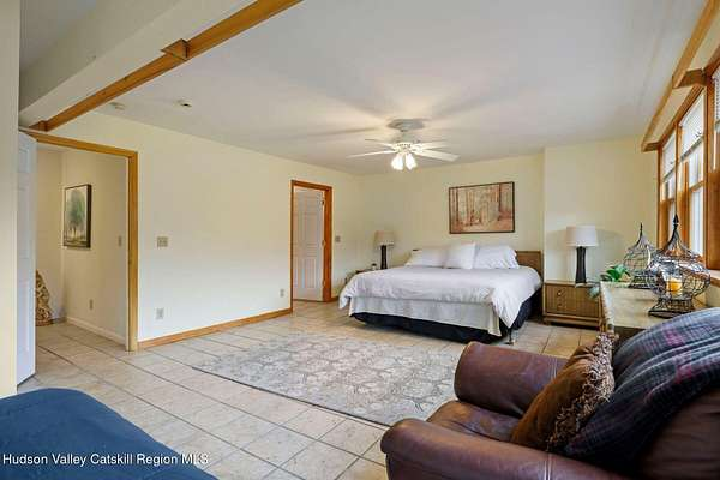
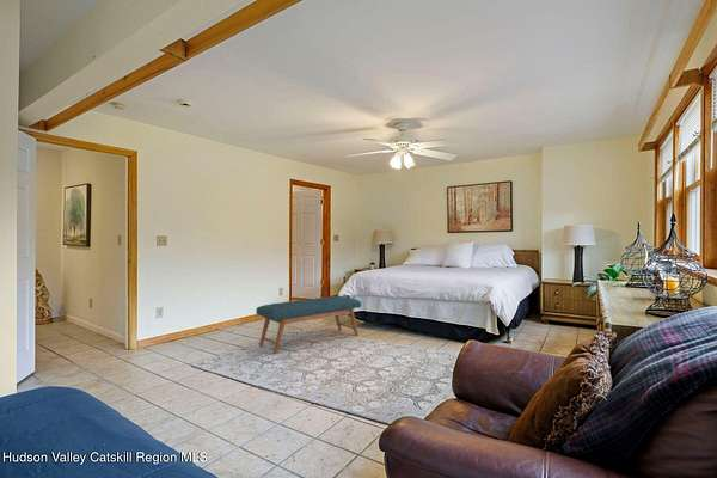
+ bench [255,295,362,355]
